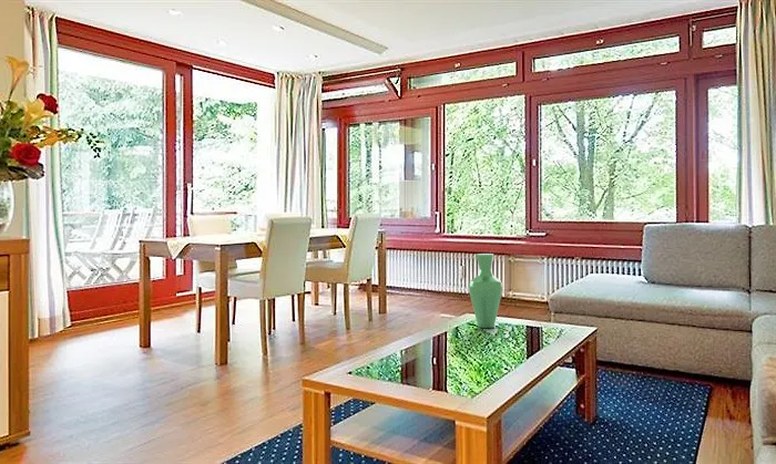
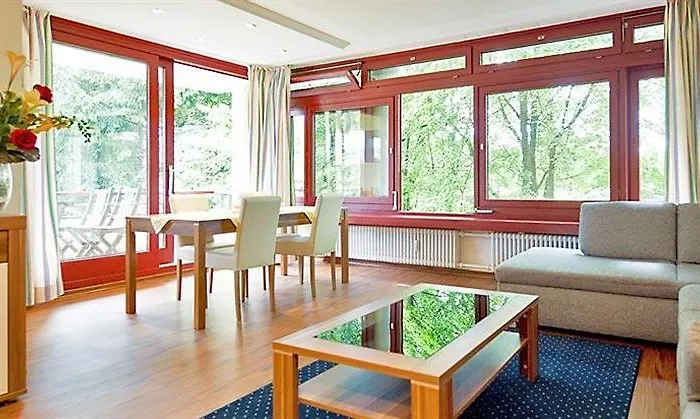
- vase [468,252,503,329]
